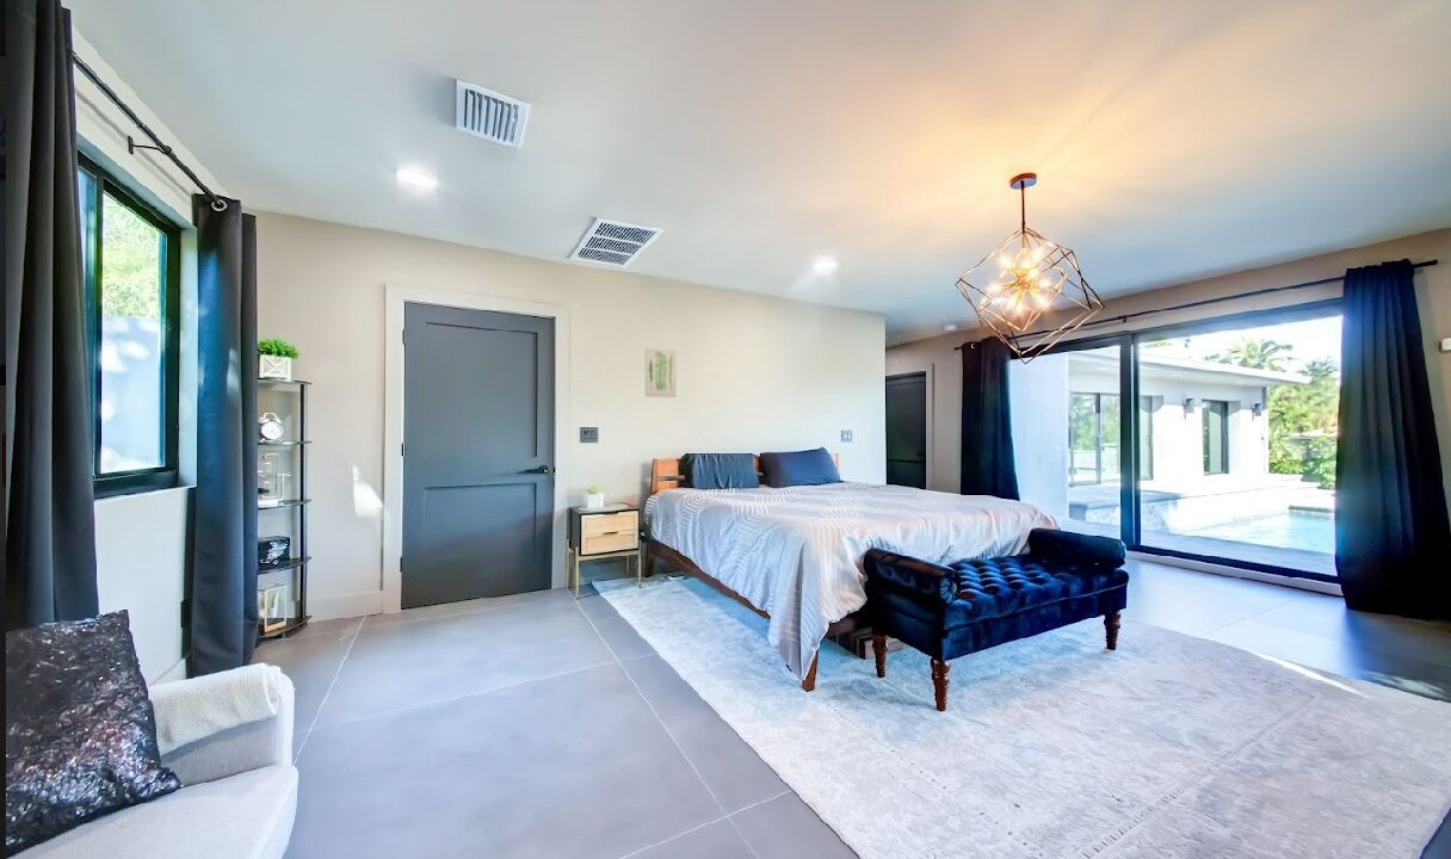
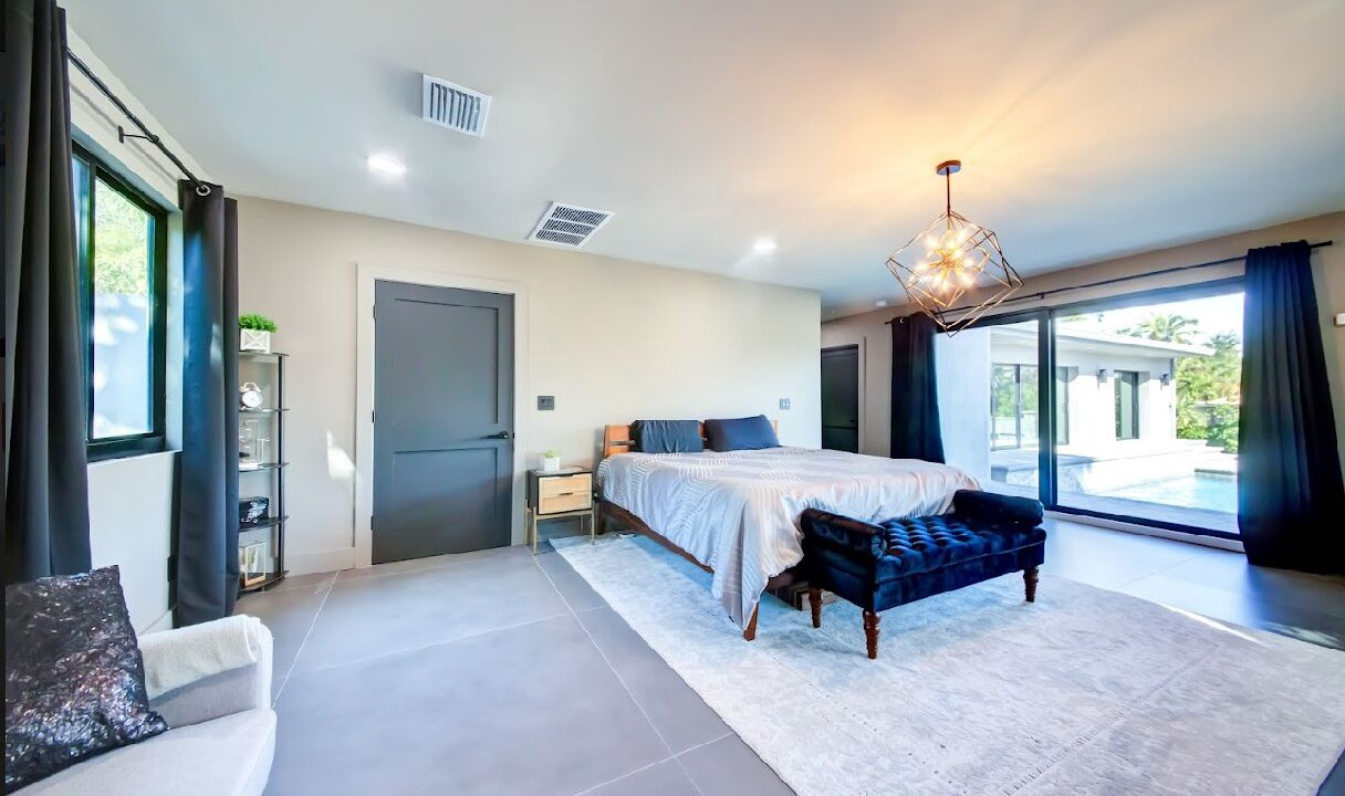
- wall art [644,347,678,398]
